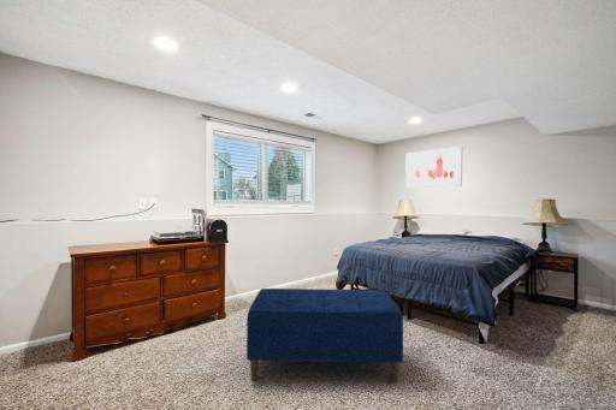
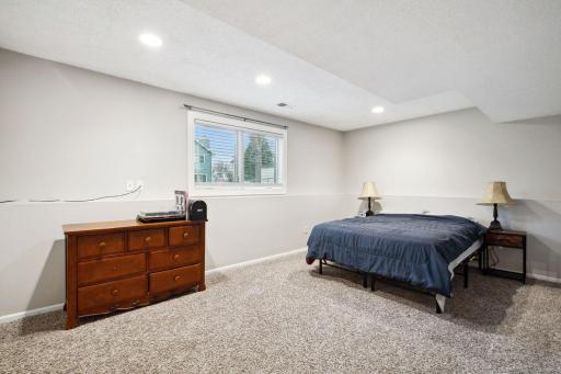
- wall art [404,145,463,189]
- bench [245,287,404,384]
